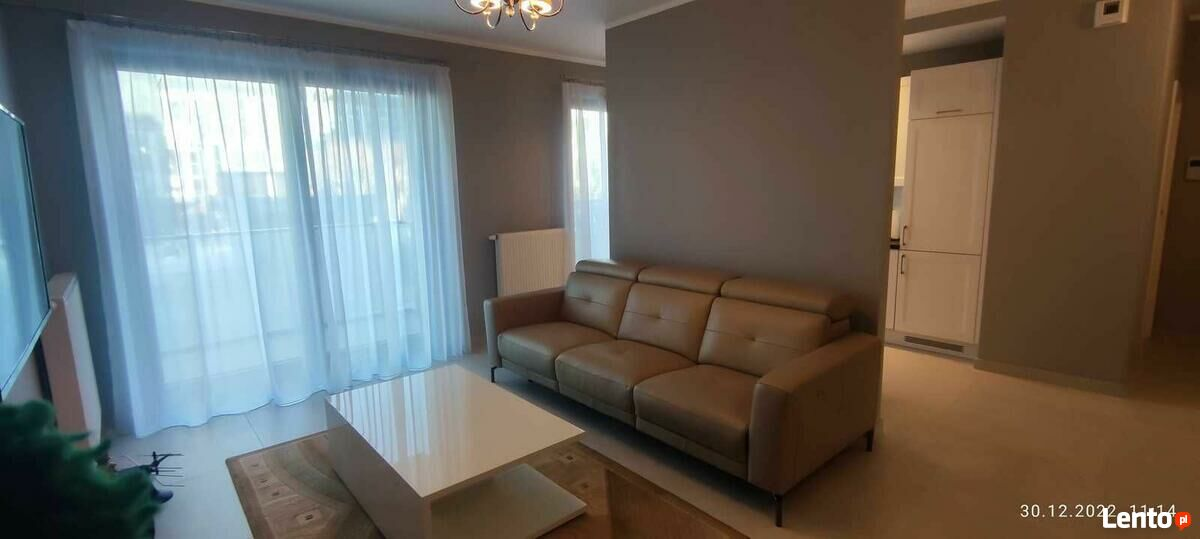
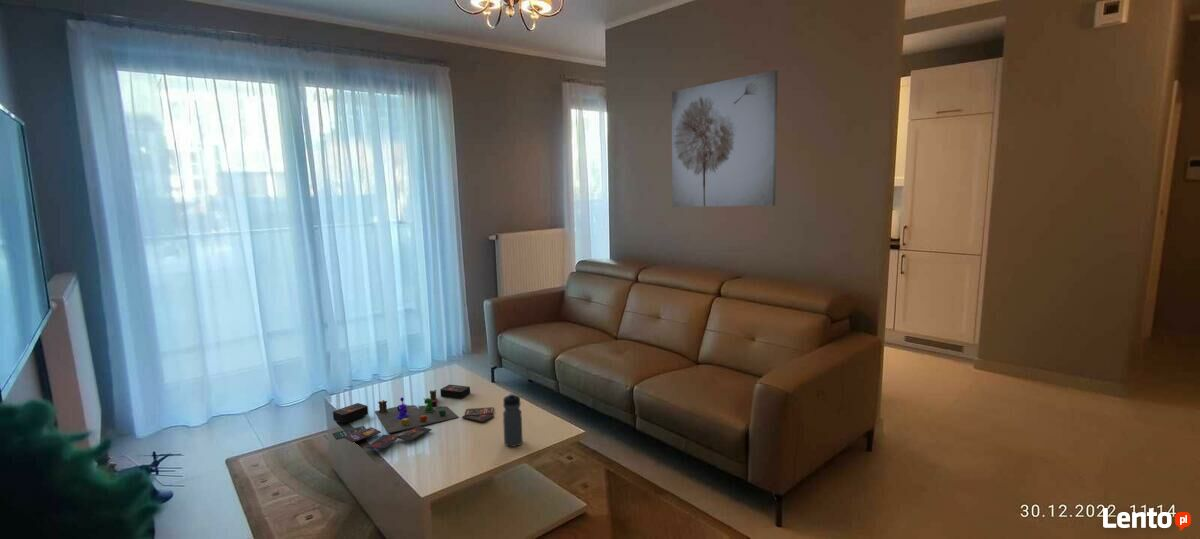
+ wall art [671,69,779,208]
+ water bottle [502,392,524,448]
+ board game [332,384,495,450]
